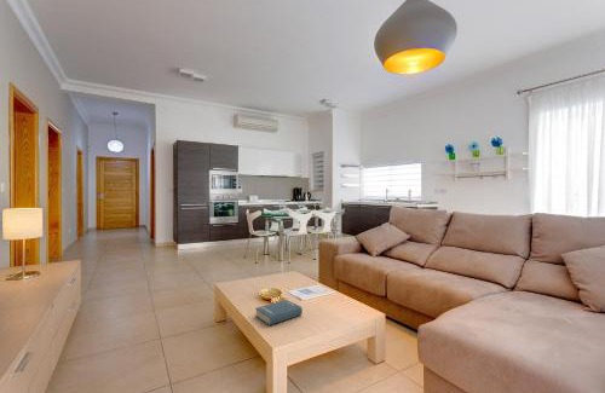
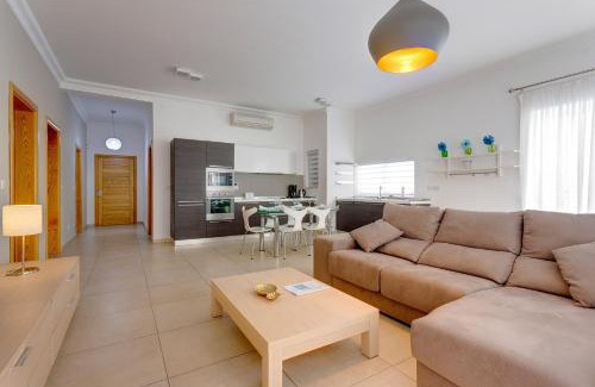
- book [254,299,304,326]
